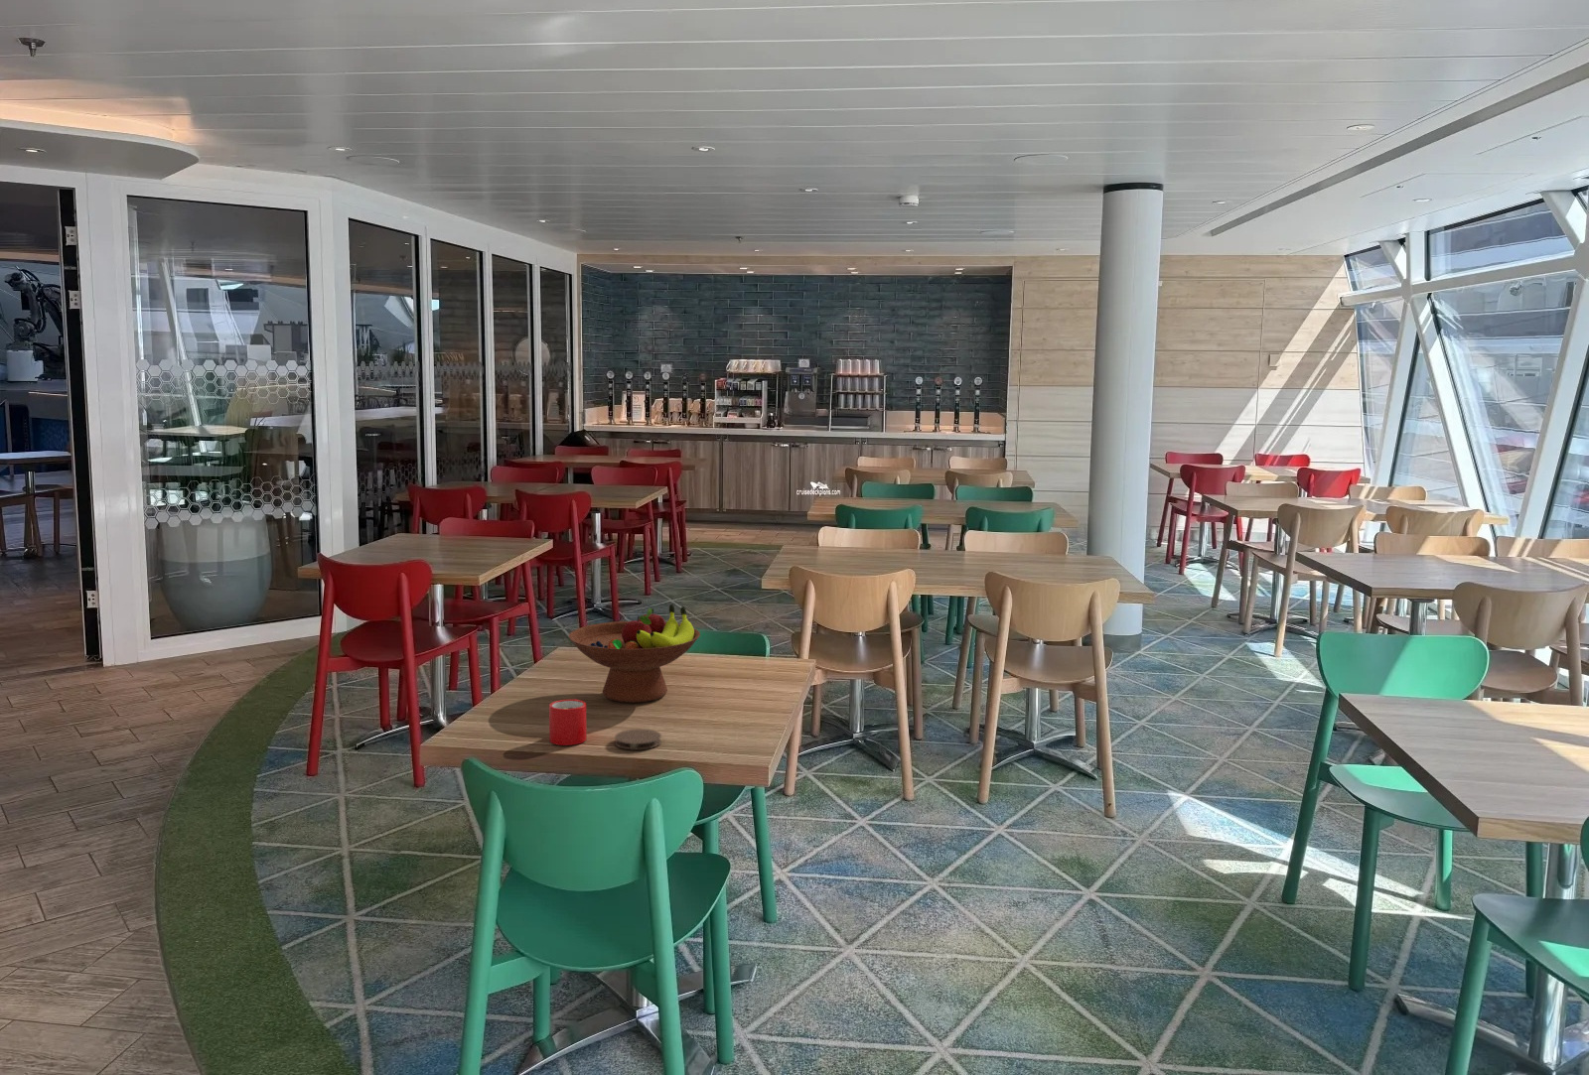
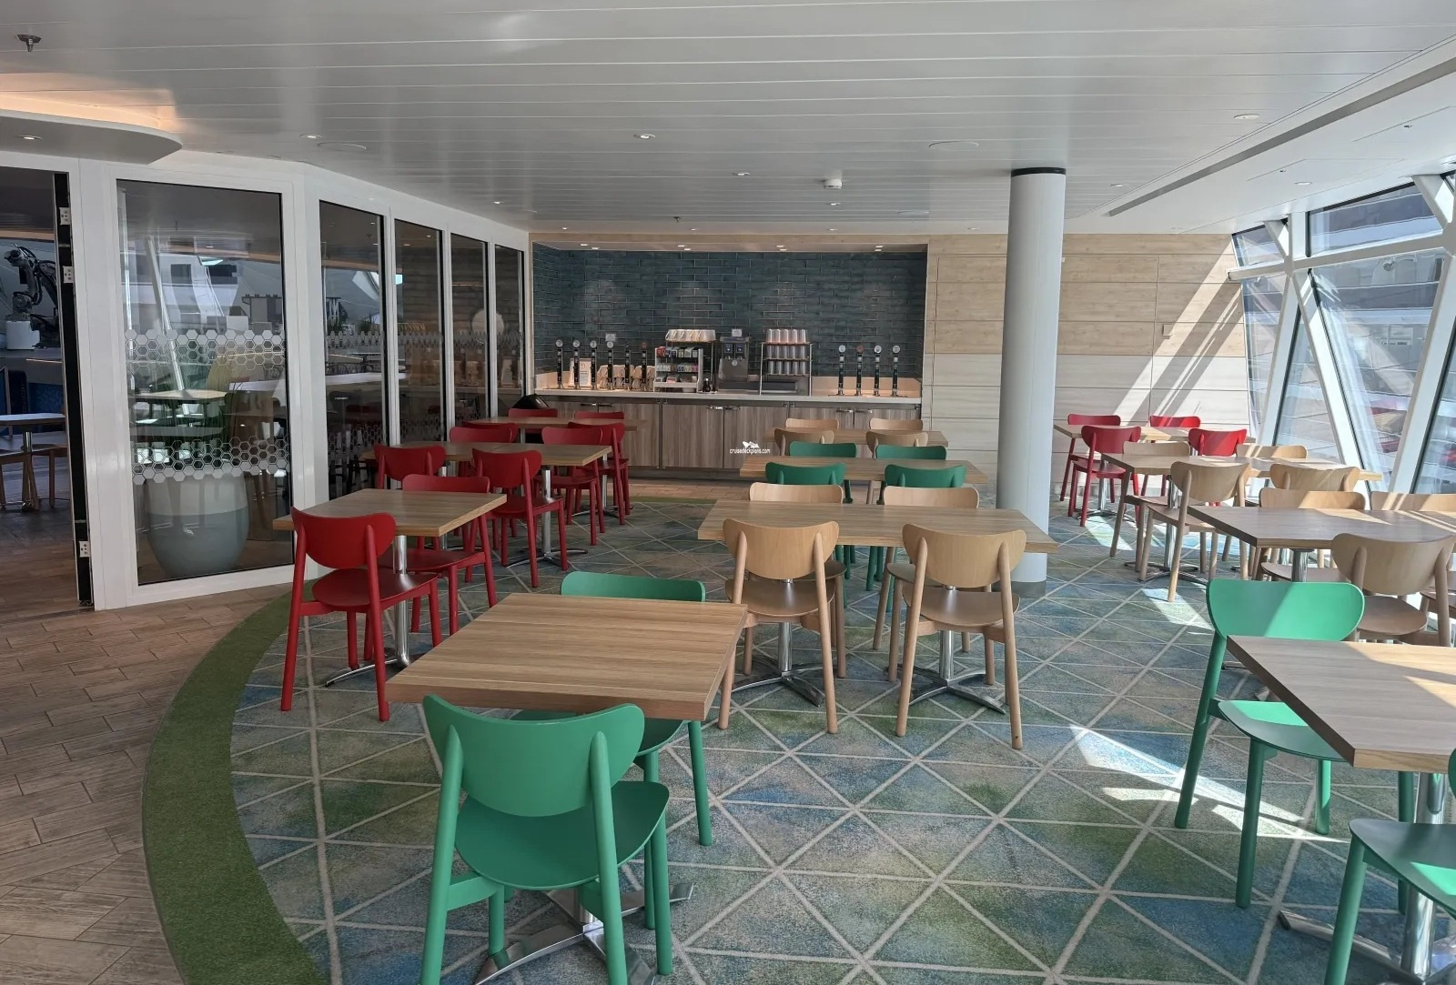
- coaster [613,728,662,750]
- mug [548,698,588,746]
- fruit bowl [568,603,701,704]
